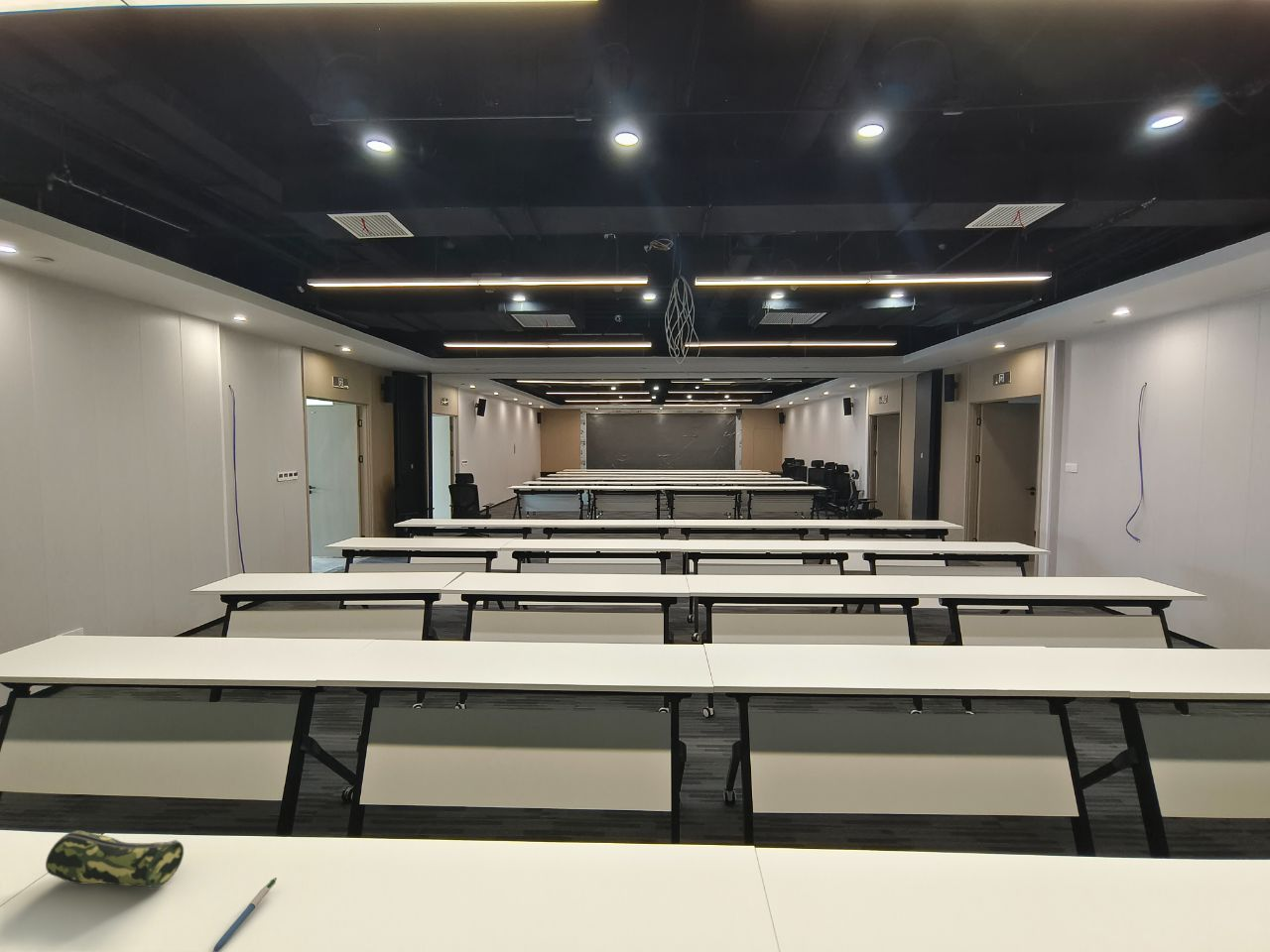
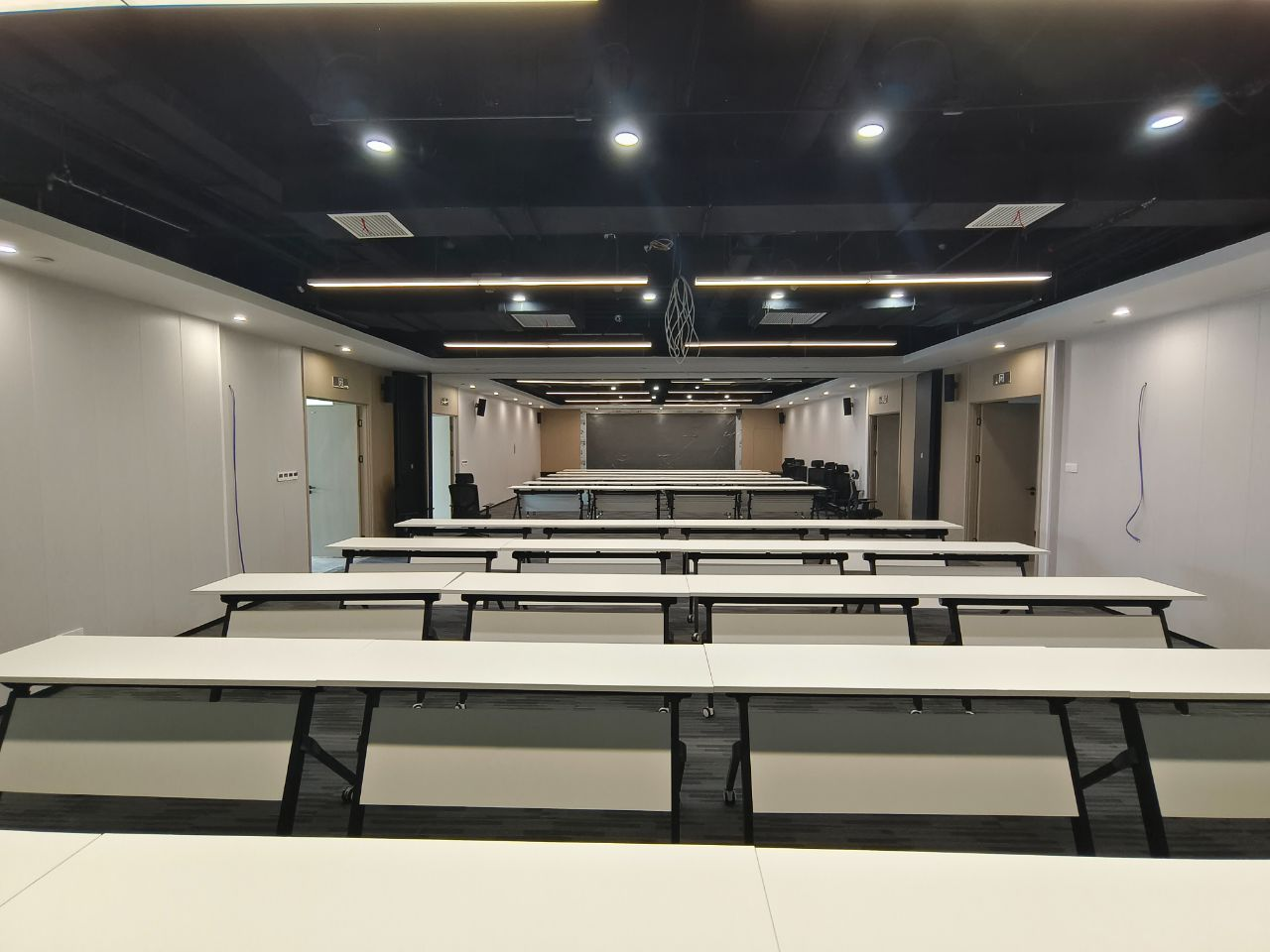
- pen [211,877,278,952]
- pencil case [45,829,185,889]
